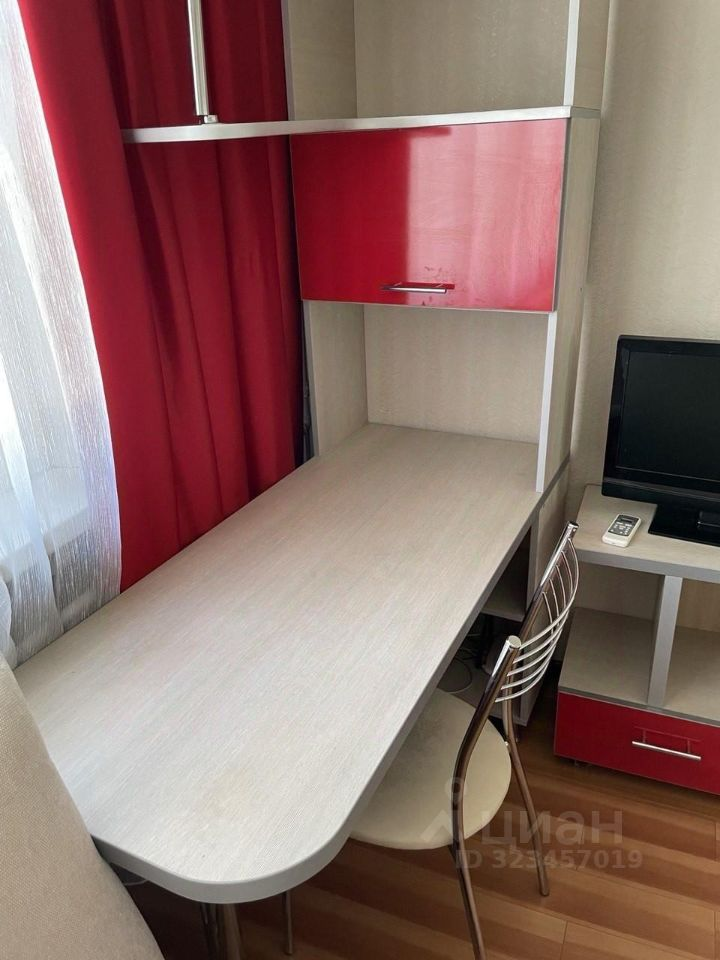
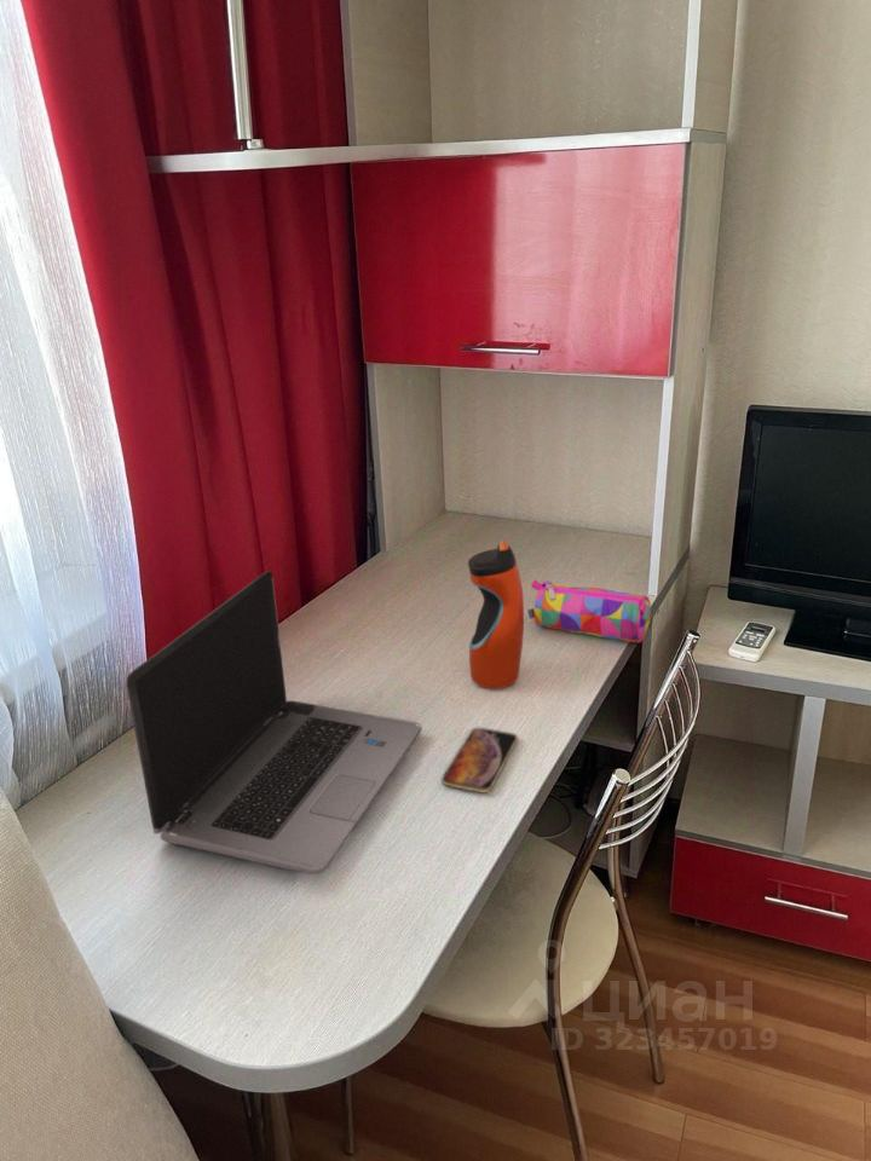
+ pencil case [526,578,652,643]
+ smartphone [440,727,519,793]
+ water bottle [467,538,525,689]
+ laptop computer [126,570,423,876]
